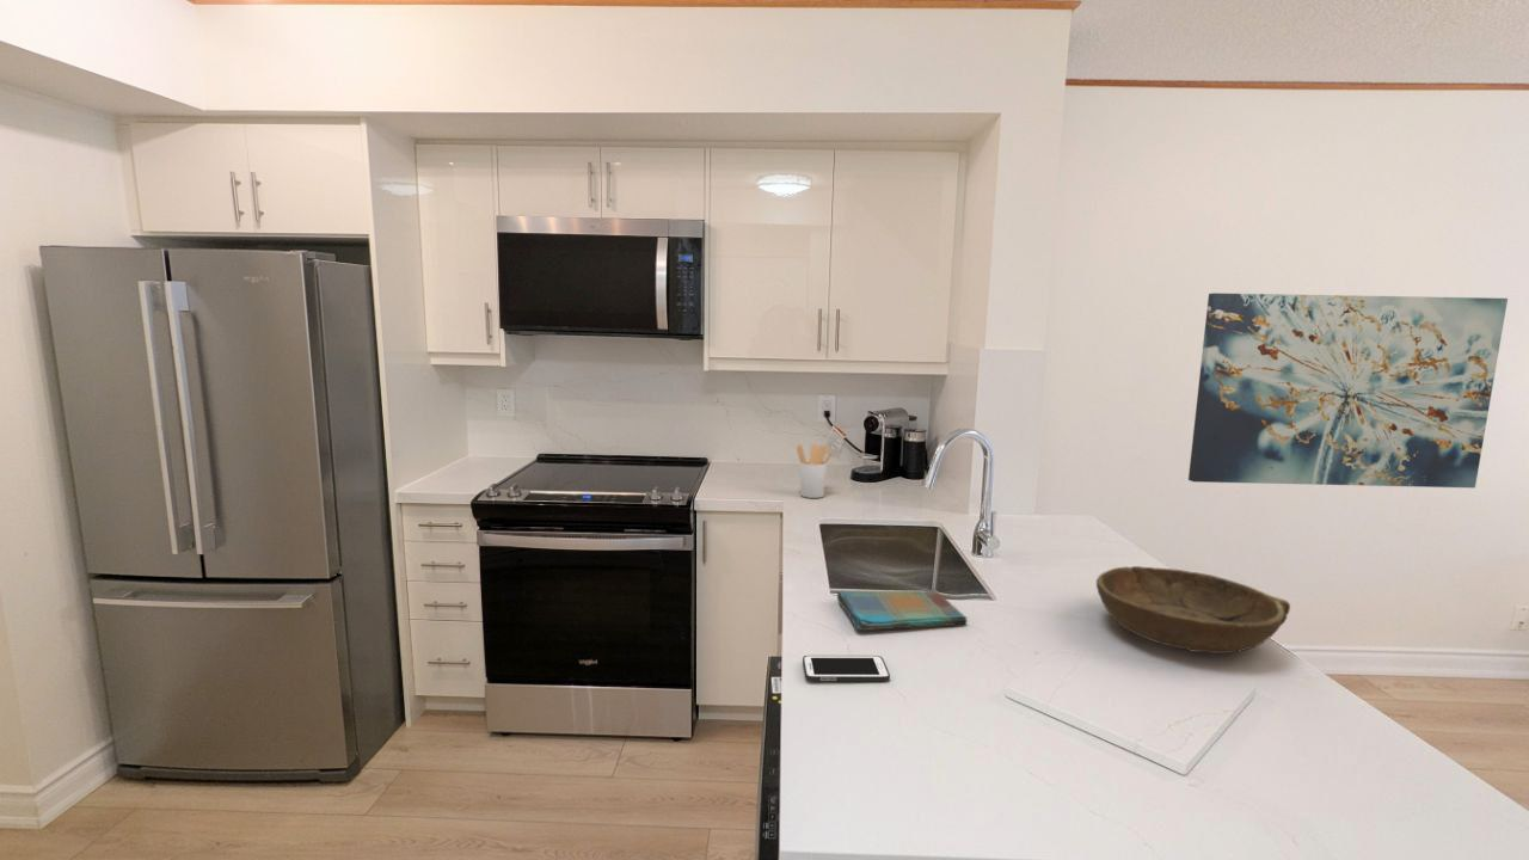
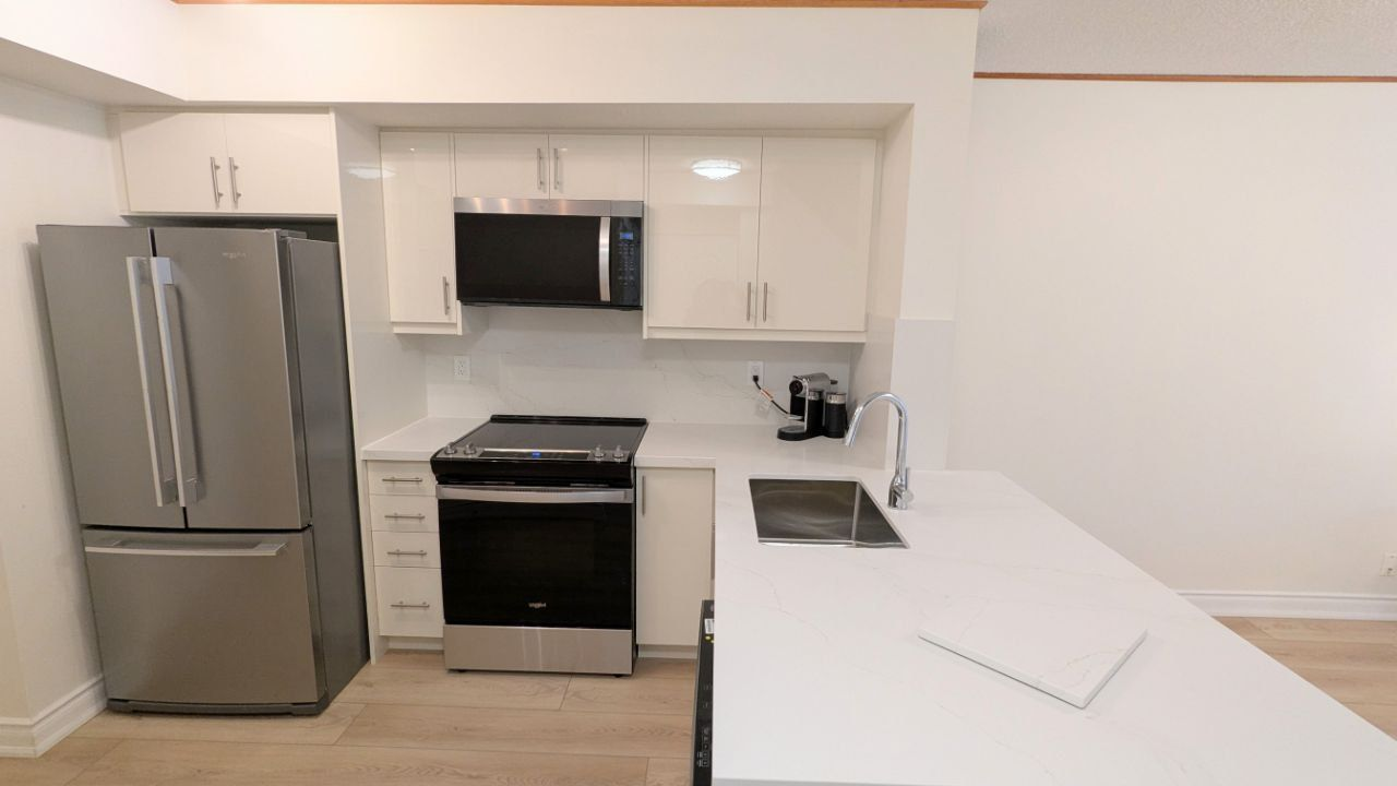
- utensil holder [796,443,834,499]
- bowl [1095,565,1291,655]
- wall art [1187,291,1509,489]
- cell phone [802,655,891,682]
- dish towel [836,589,969,632]
